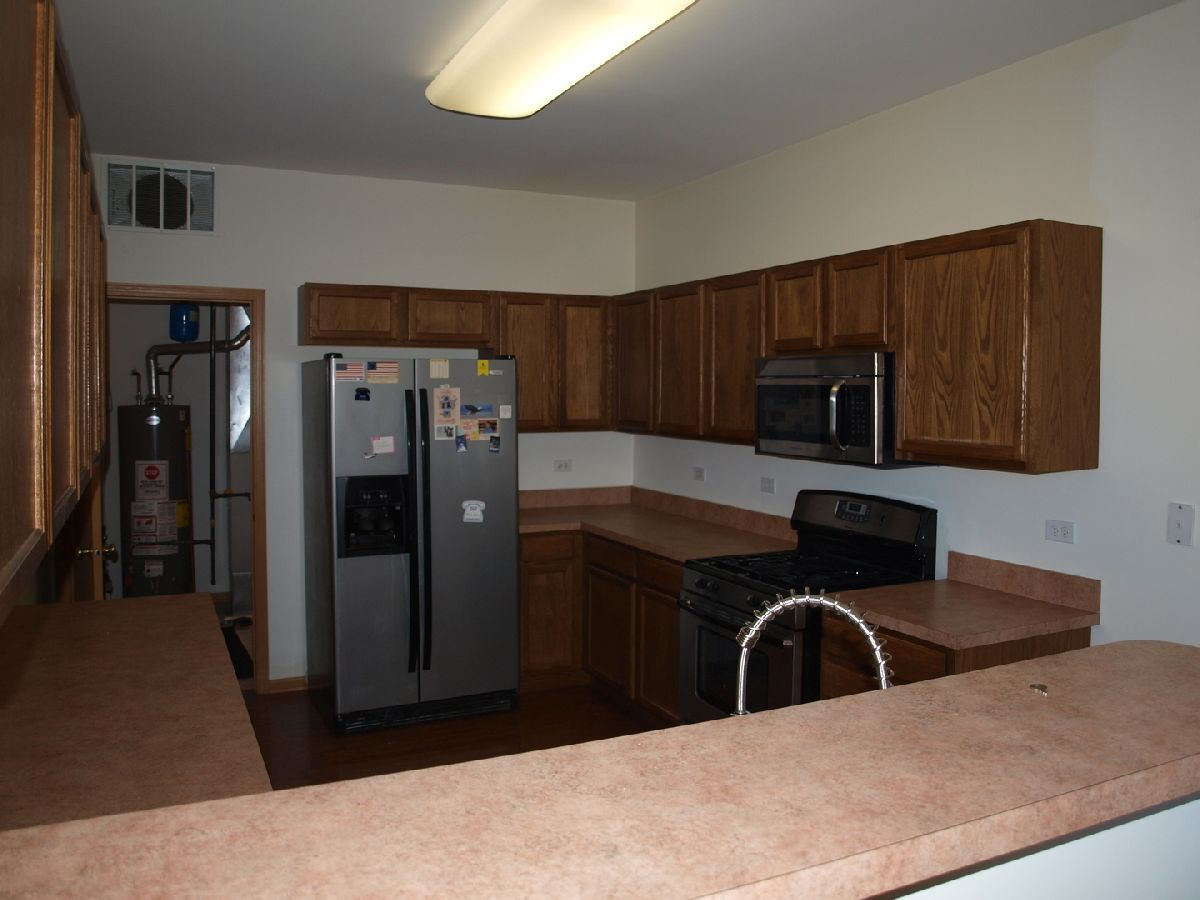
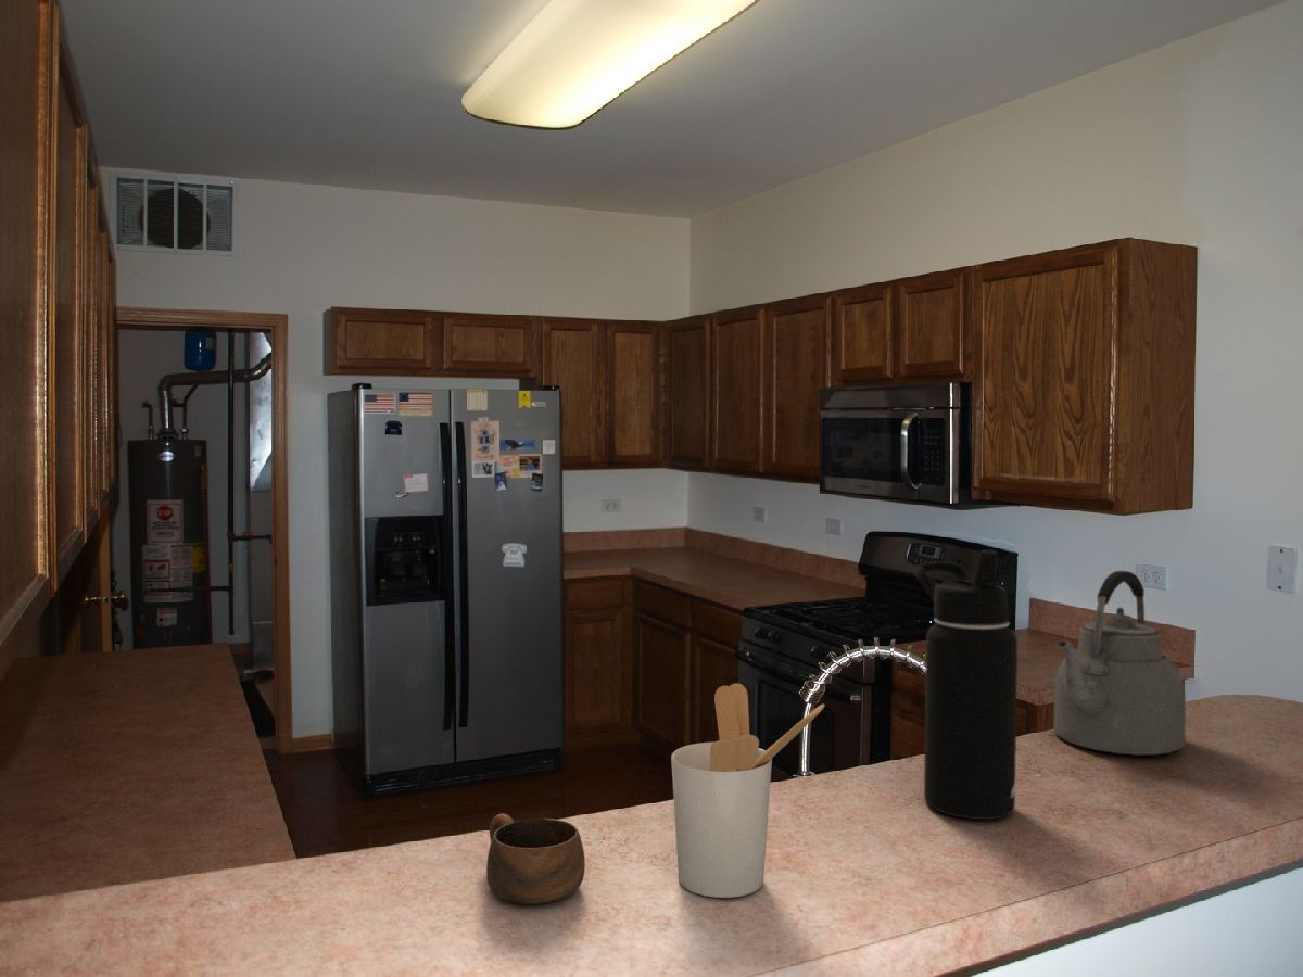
+ kettle [1052,570,1187,757]
+ cup [485,813,586,905]
+ utensil holder [670,683,825,899]
+ water bottle [914,549,1019,821]
